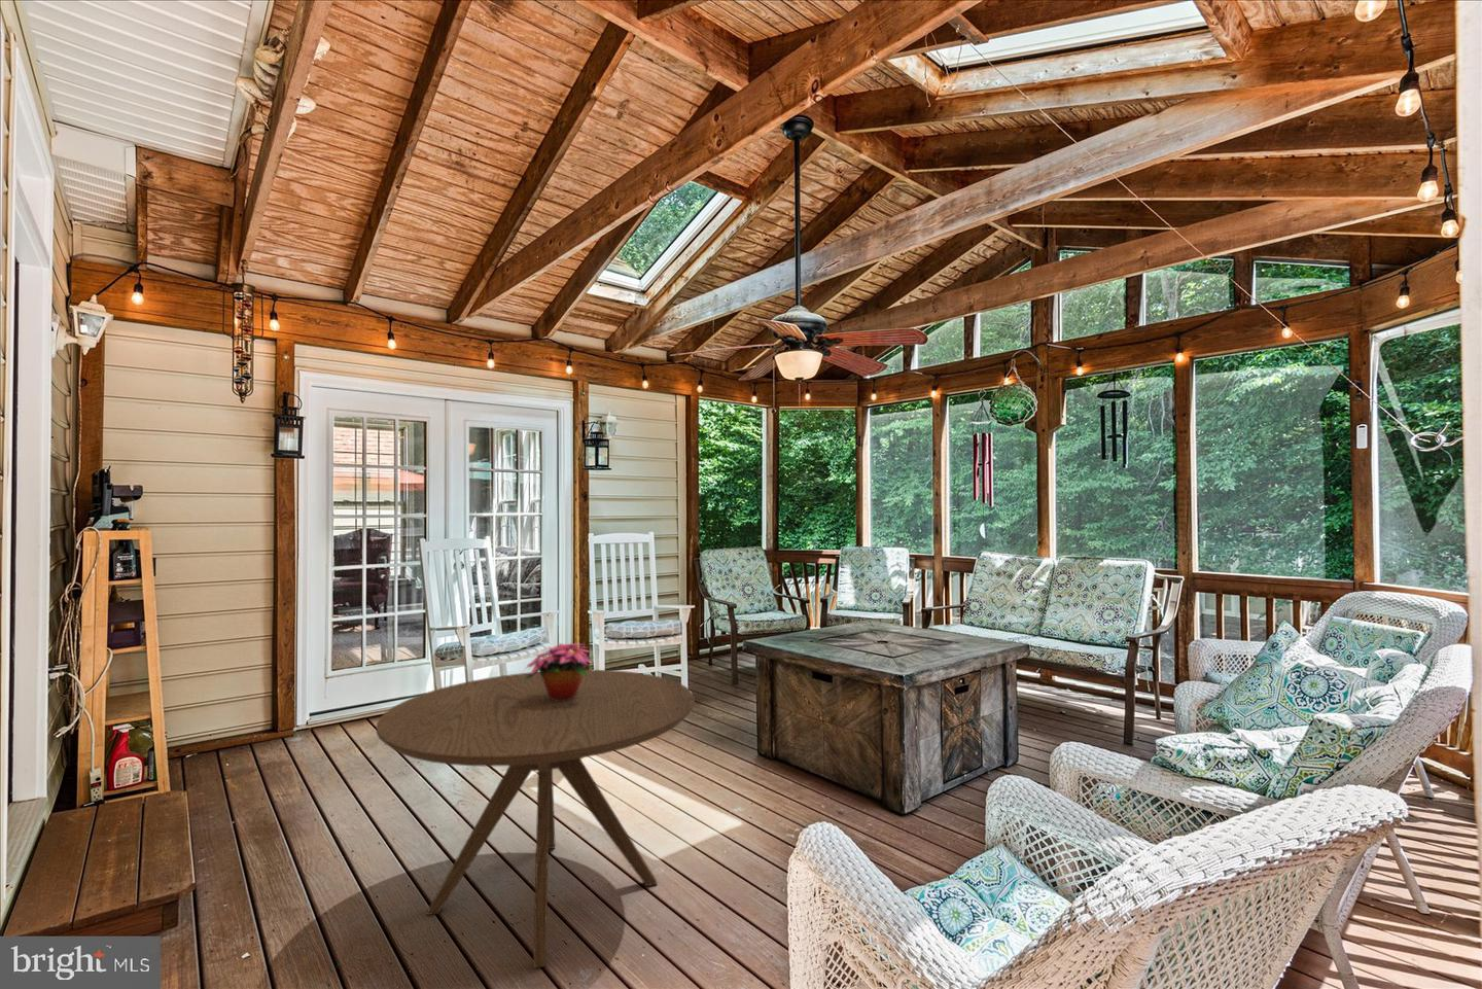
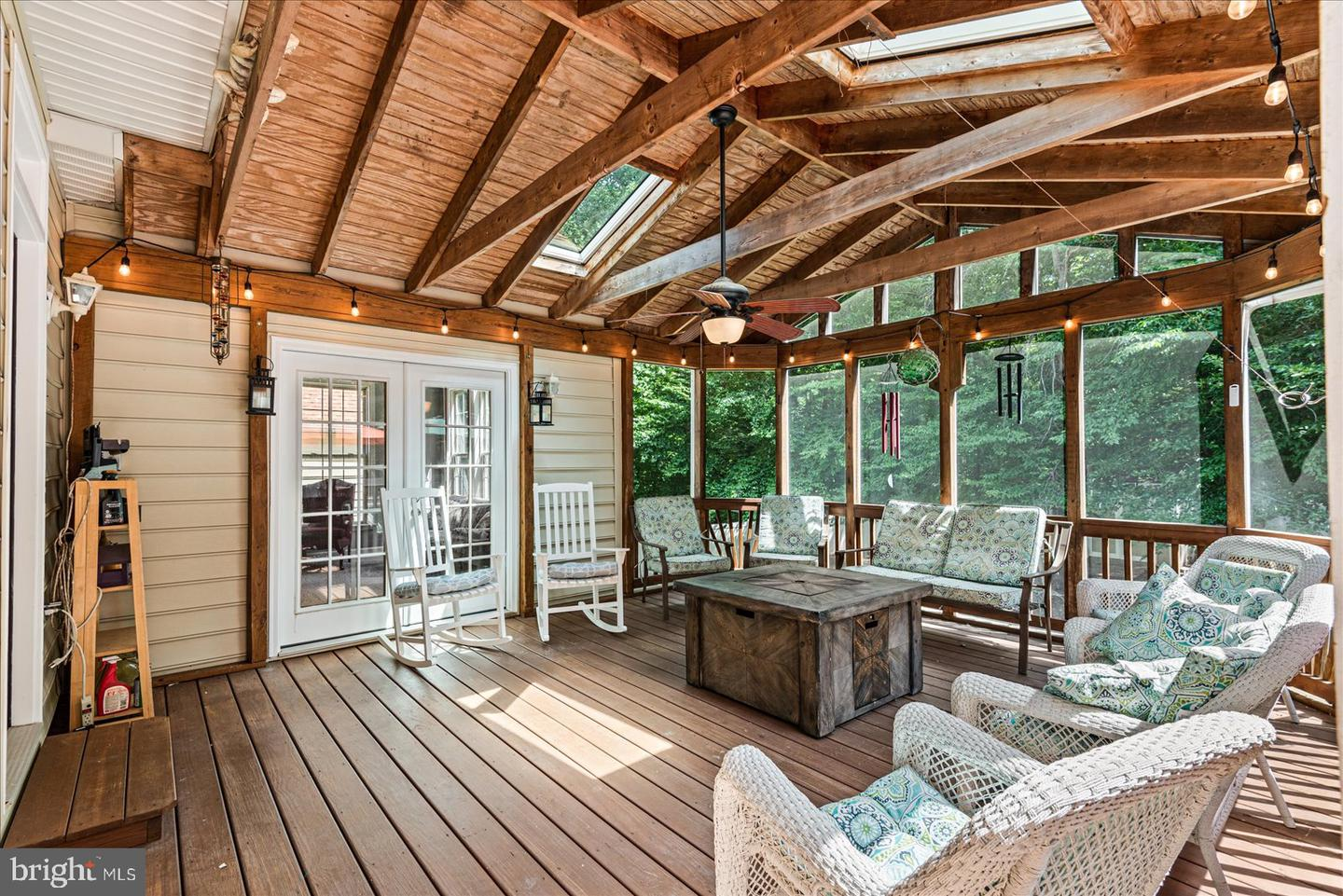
- dining table [375,669,695,969]
- flower arrangement [522,641,594,701]
